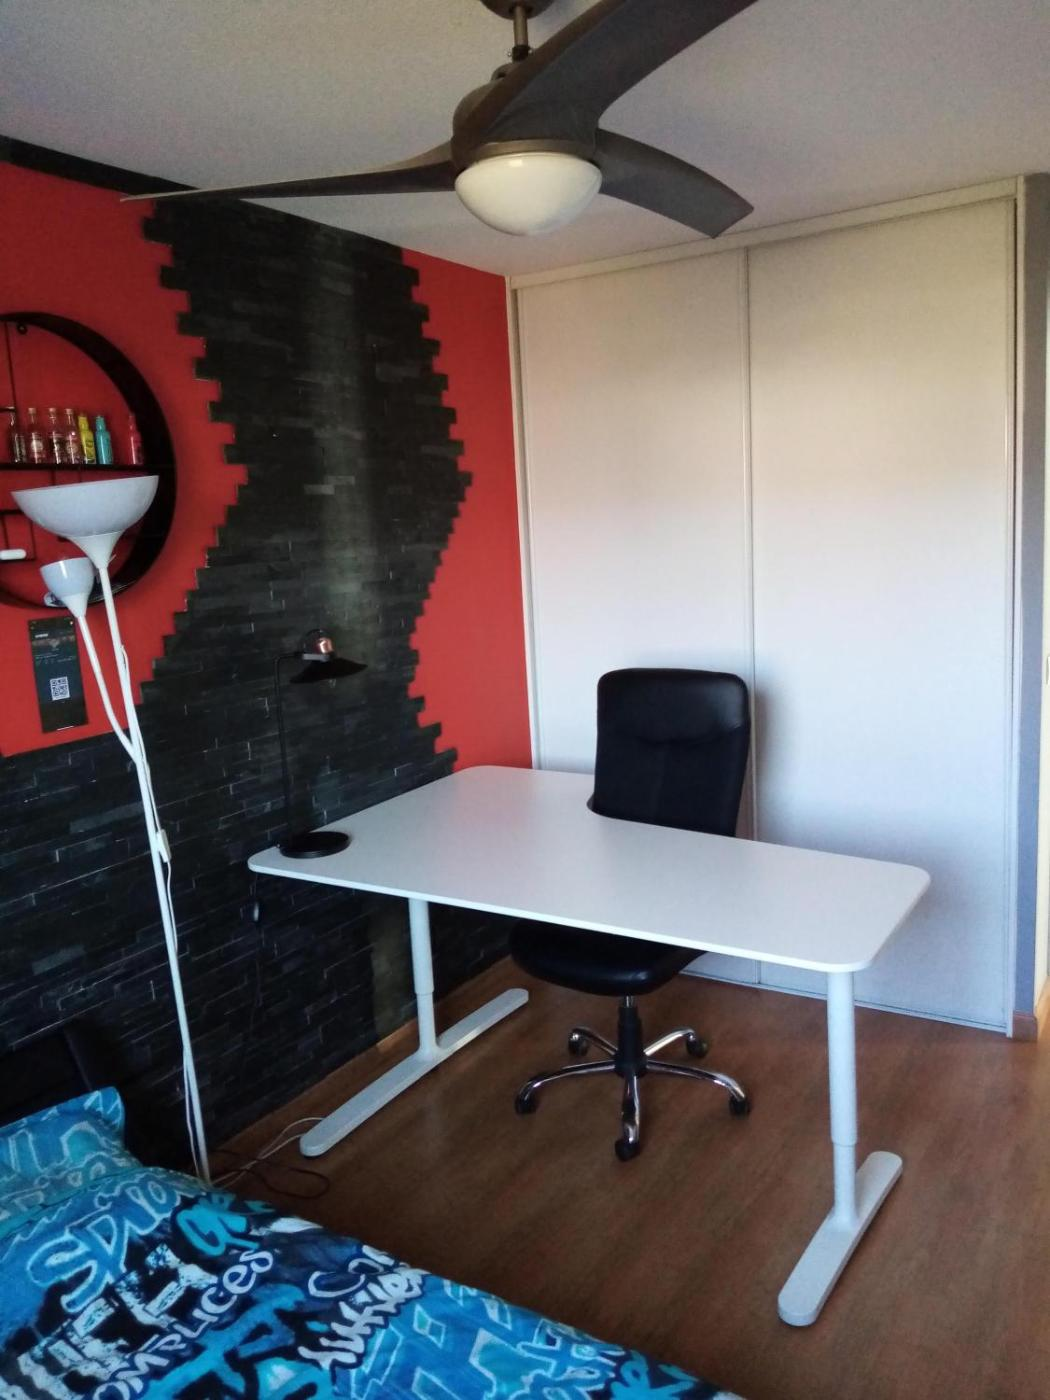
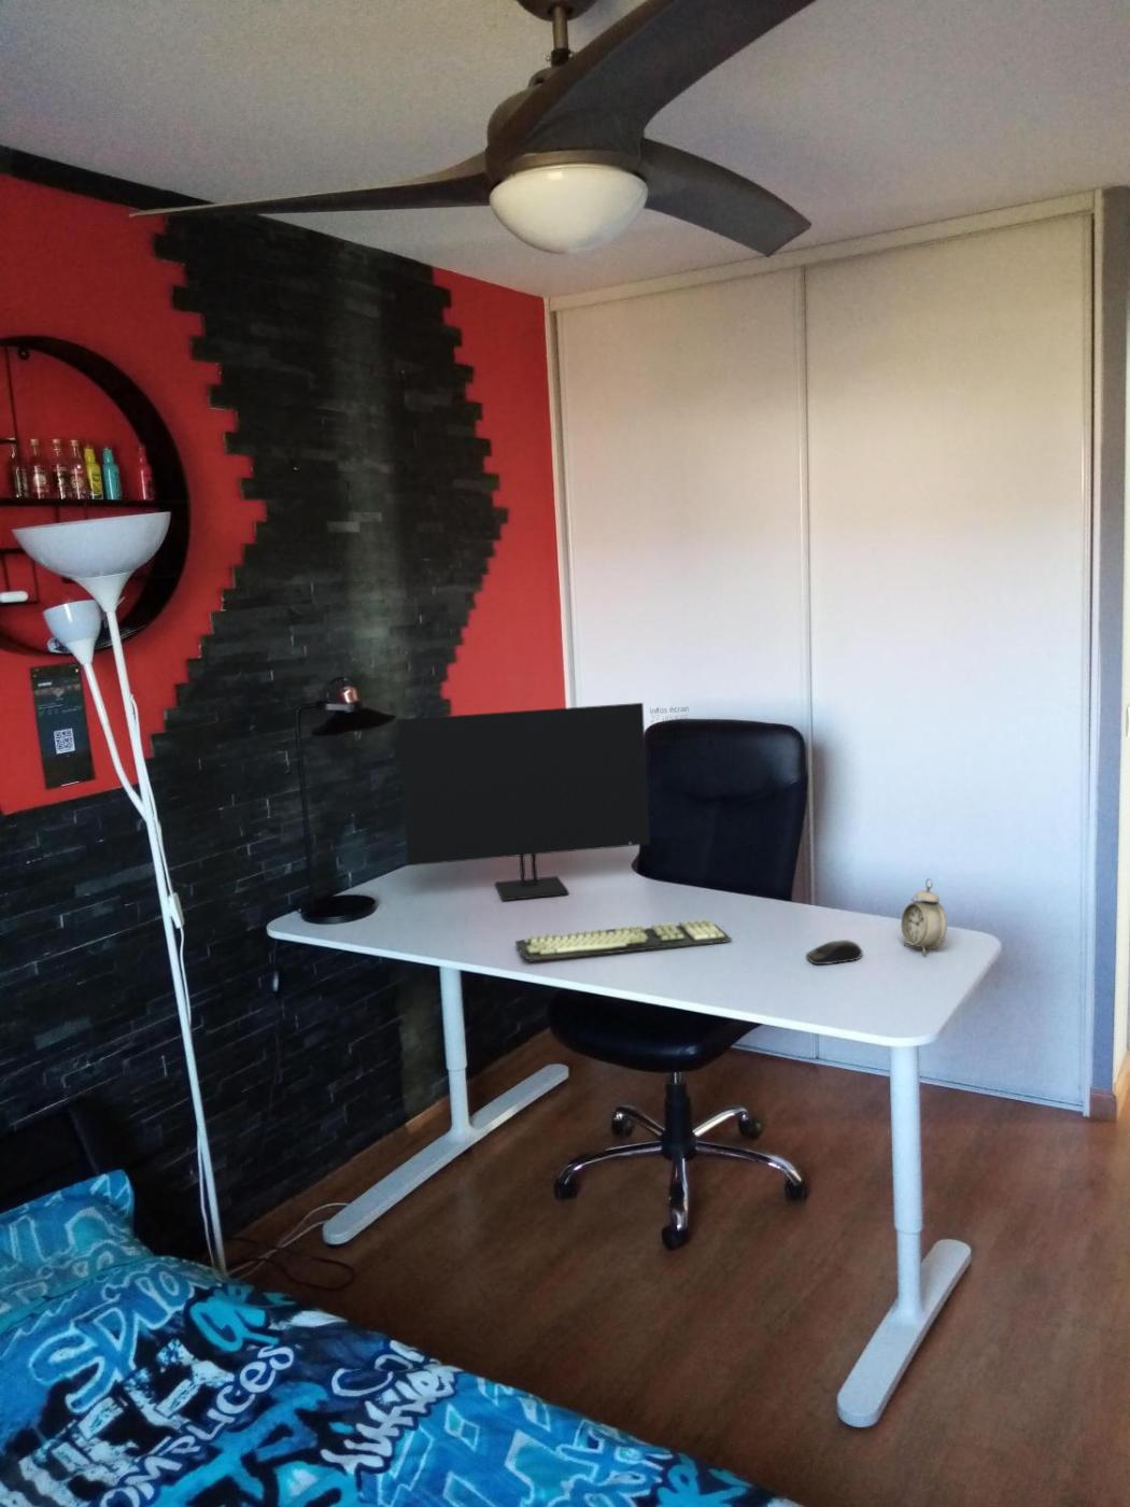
+ keyboard [514,918,734,962]
+ computer monitor [396,701,722,901]
+ alarm clock [900,877,948,956]
+ computer mouse [805,939,864,966]
